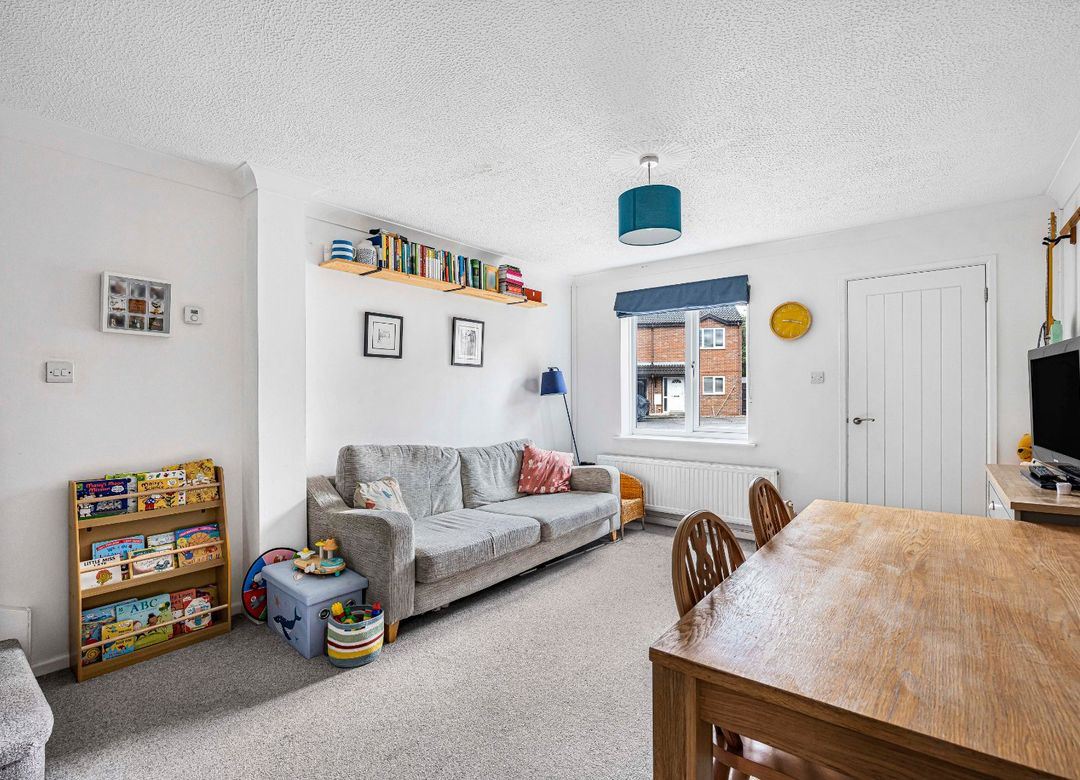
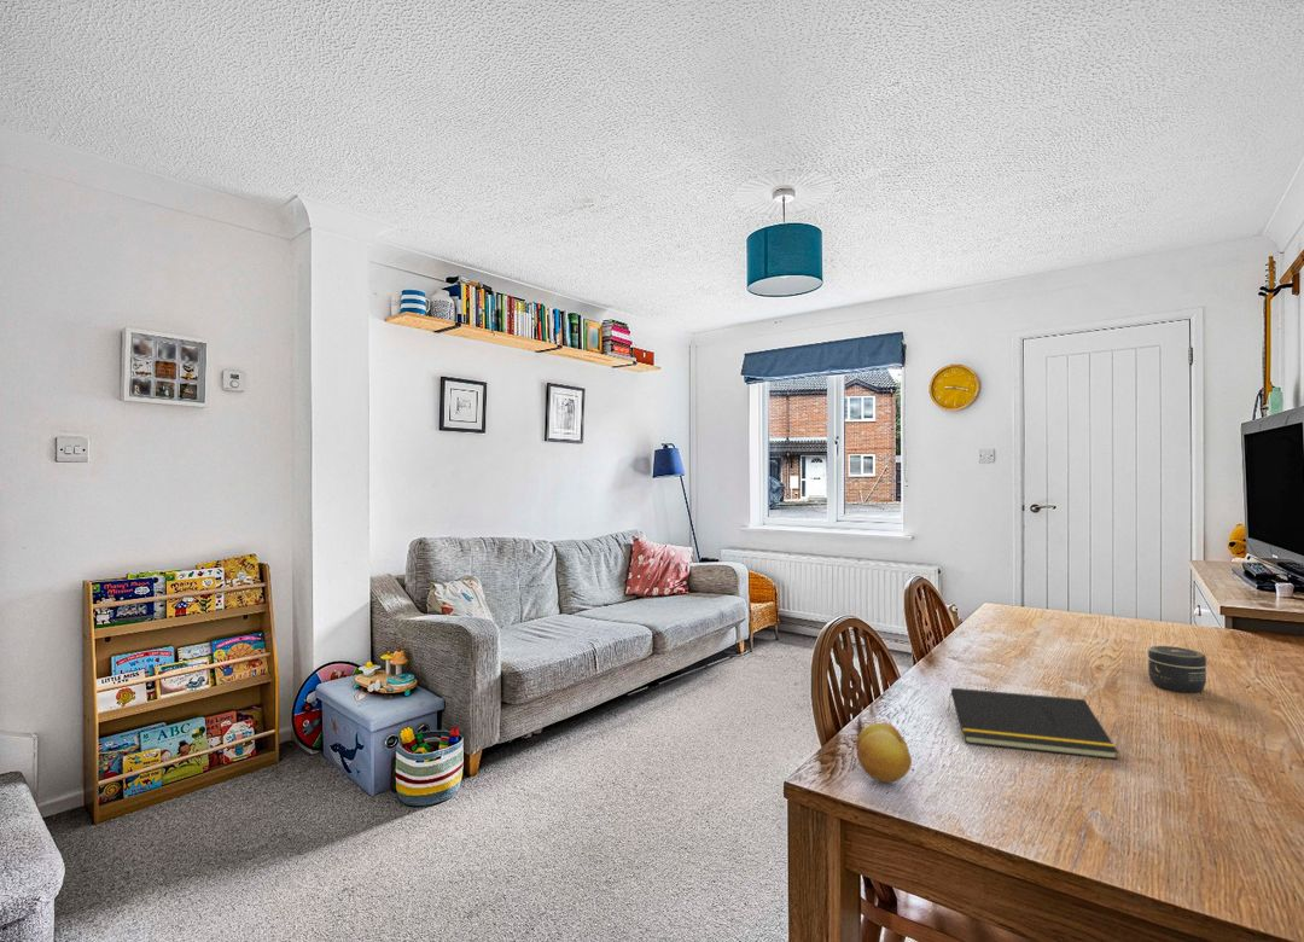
+ jar [1147,645,1207,693]
+ notepad [947,687,1119,761]
+ fruit [855,721,913,784]
